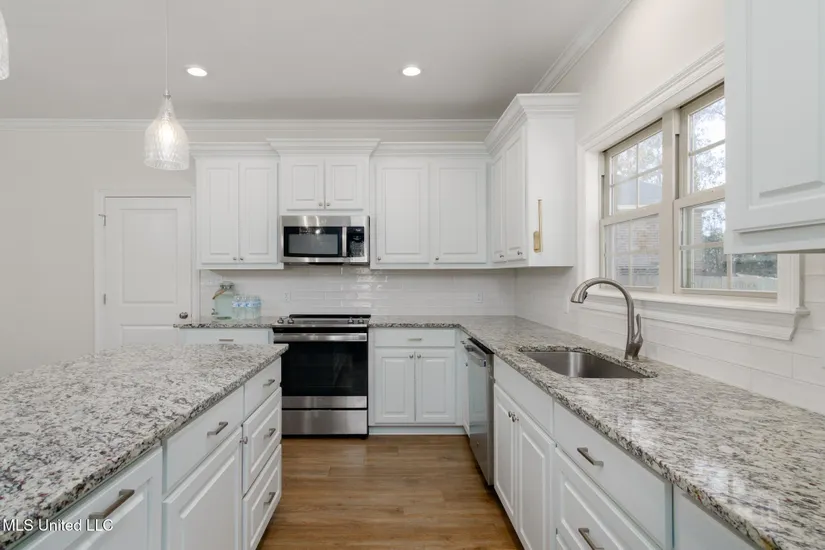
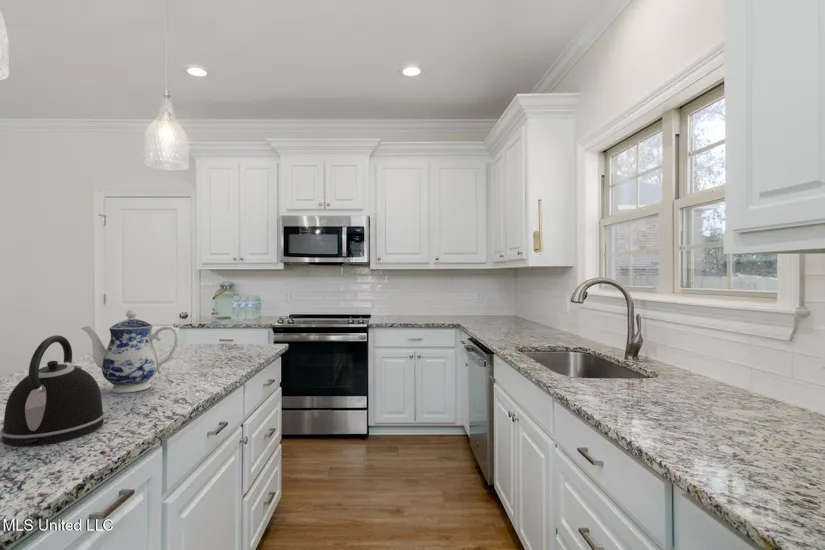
+ kettle [0,334,106,447]
+ teapot [80,309,181,394]
